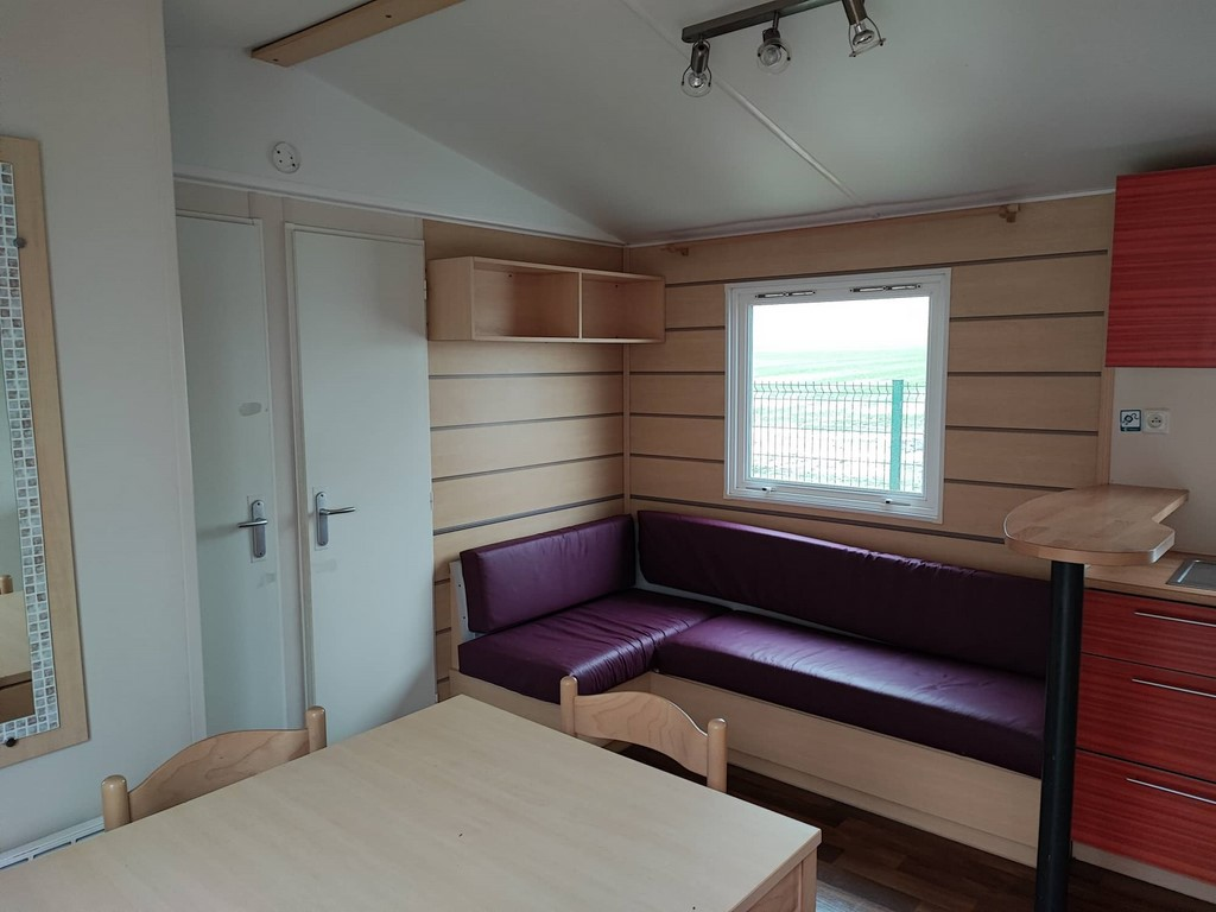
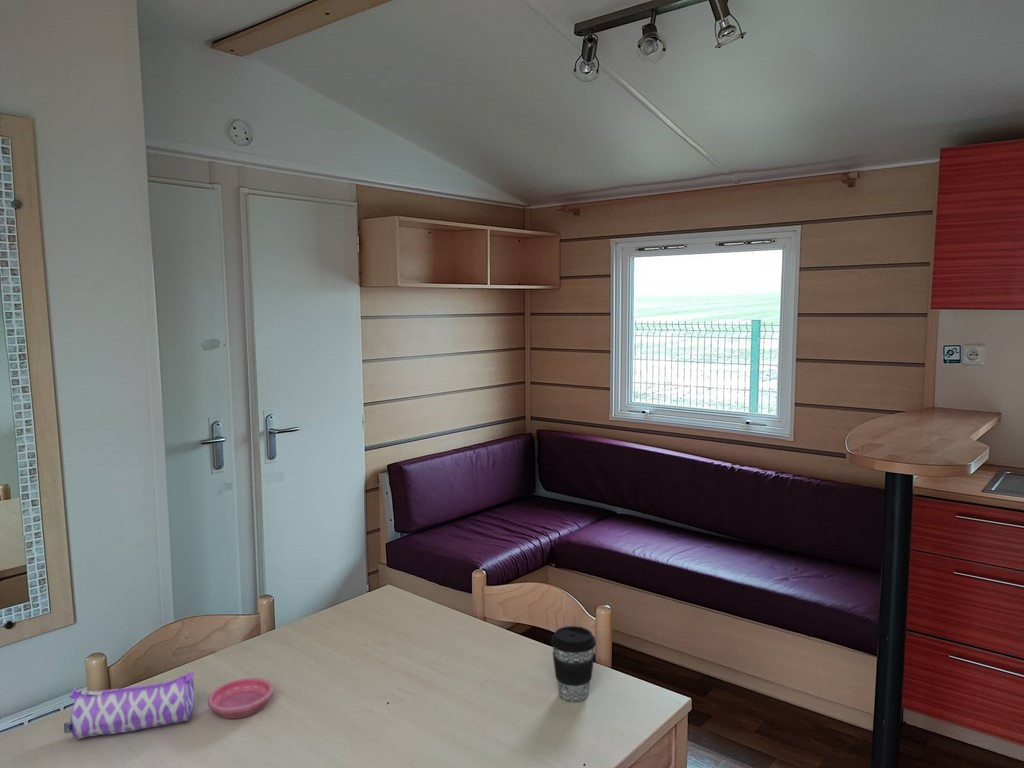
+ coffee cup [550,625,597,703]
+ saucer [207,677,274,720]
+ pencil case [63,671,196,740]
